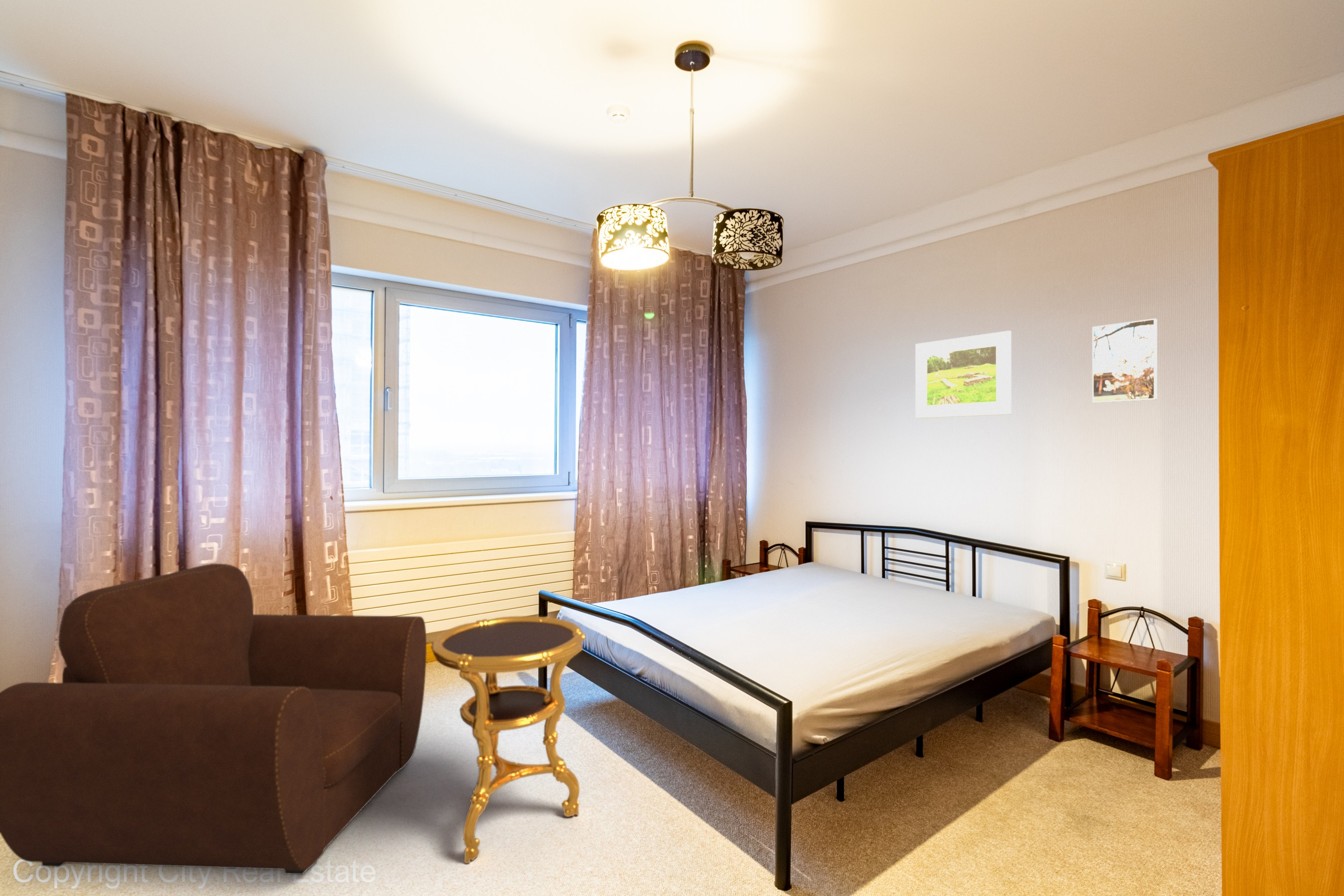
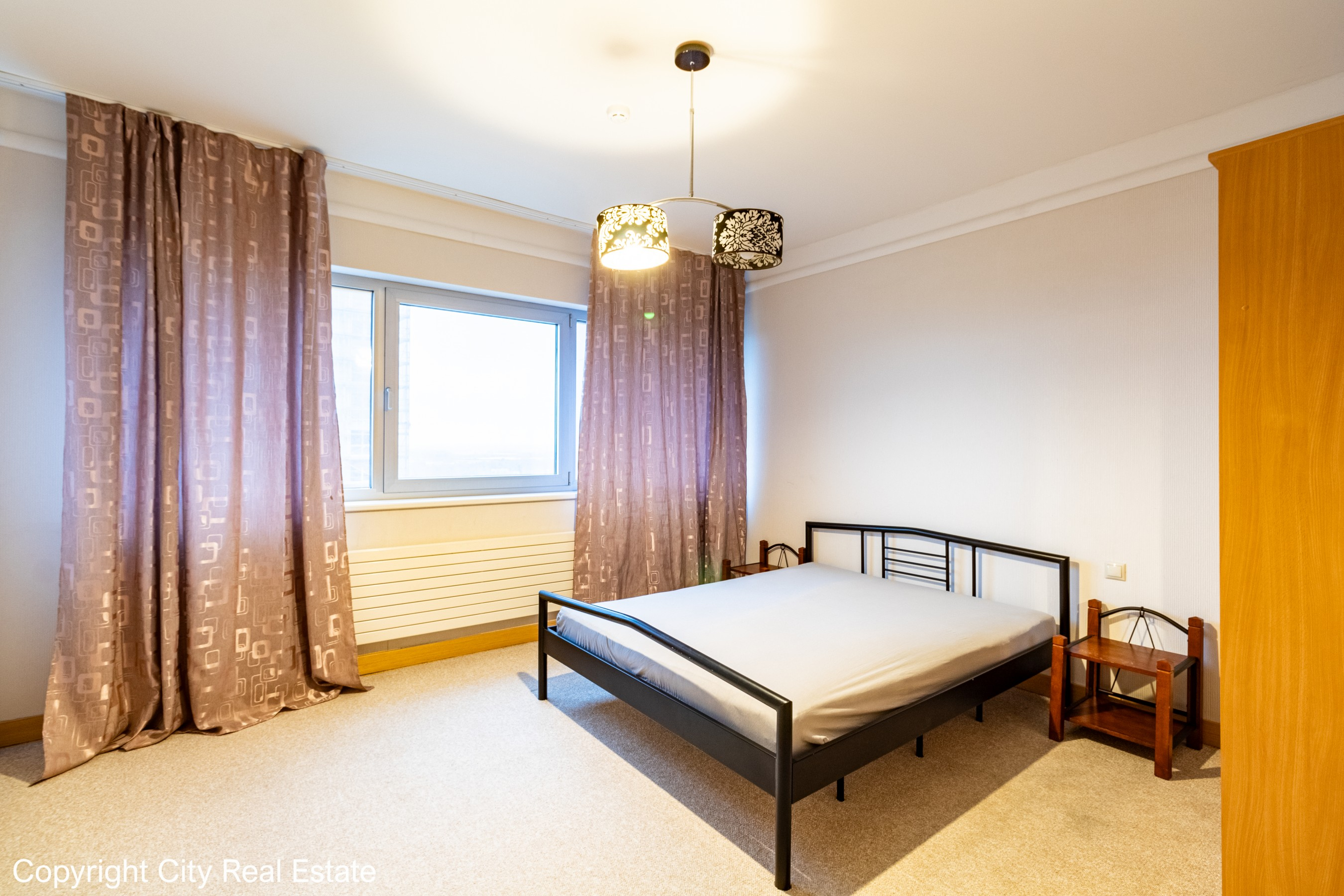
- armchair [0,563,427,875]
- side table [431,616,586,864]
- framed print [1092,318,1158,403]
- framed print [915,330,1012,419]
